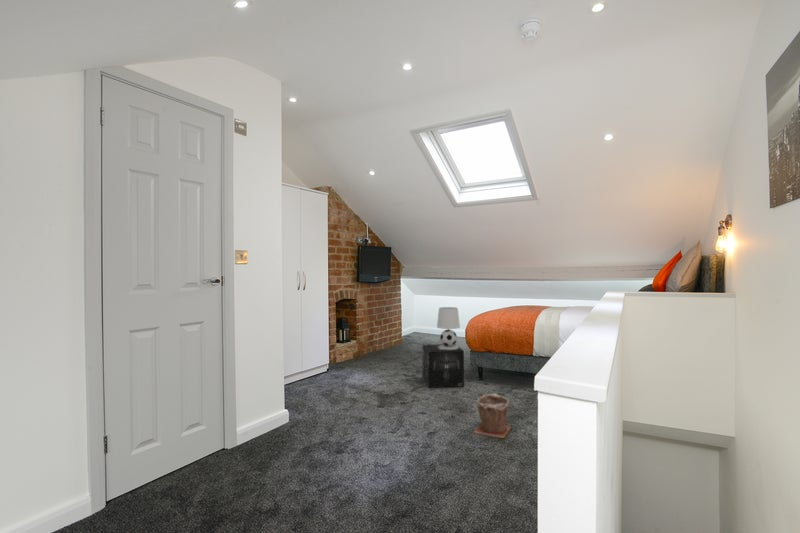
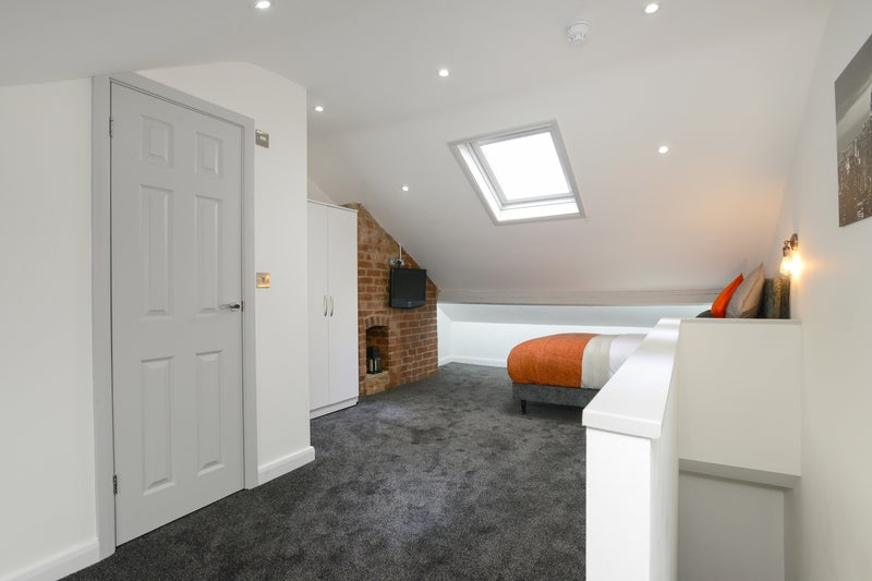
- cardboard box [421,343,465,389]
- table lamp [436,306,461,350]
- plant pot [473,393,512,439]
